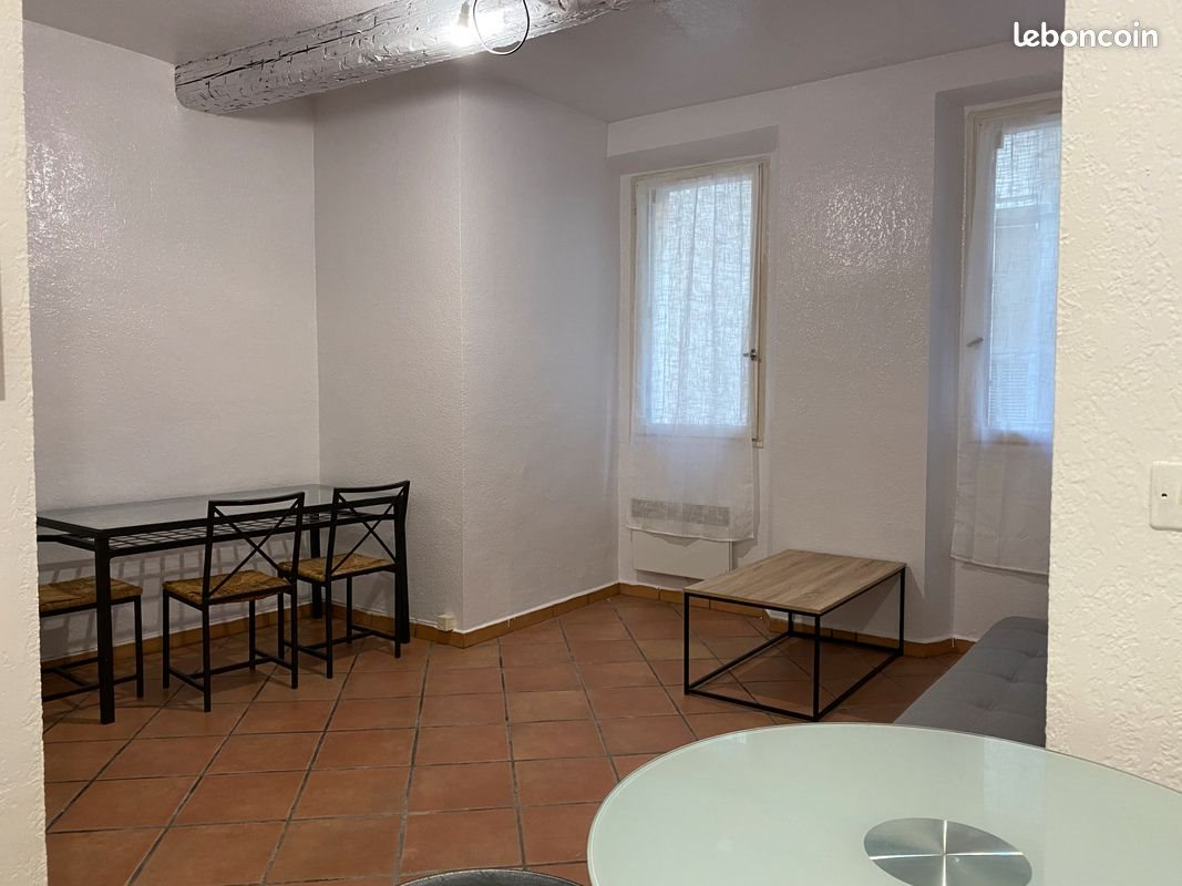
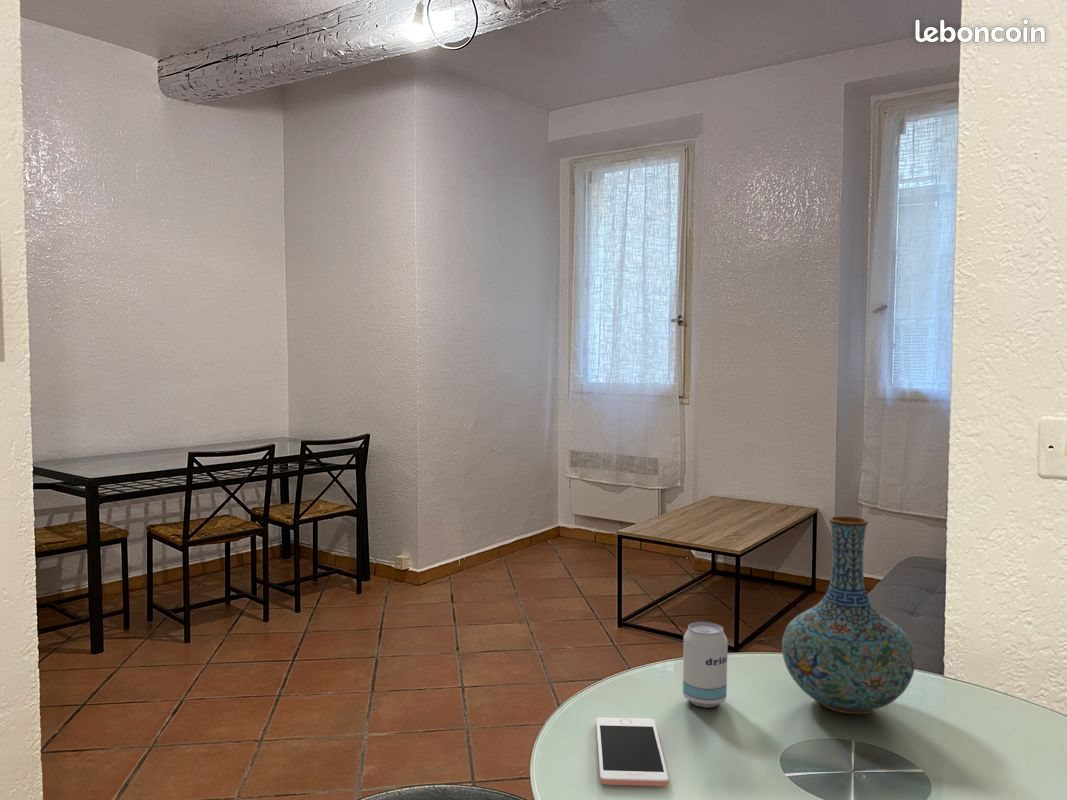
+ vase [781,515,916,715]
+ cell phone [595,717,669,787]
+ beverage can [682,621,729,708]
